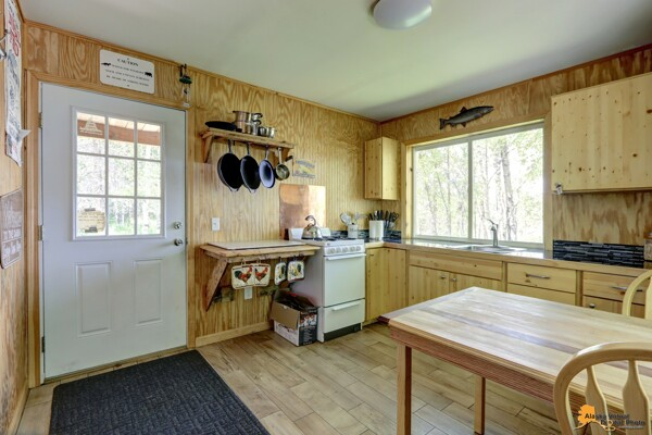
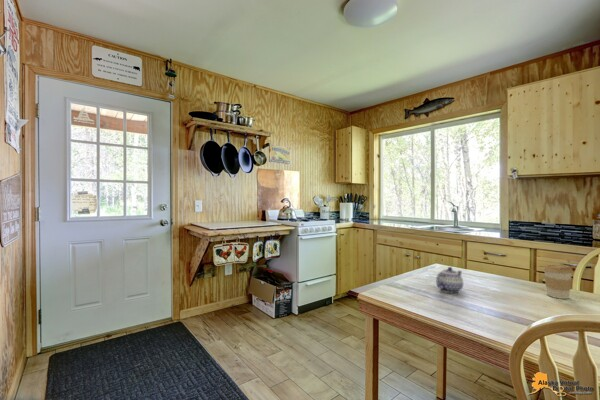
+ coffee cup [542,264,574,300]
+ teapot [435,266,464,294]
